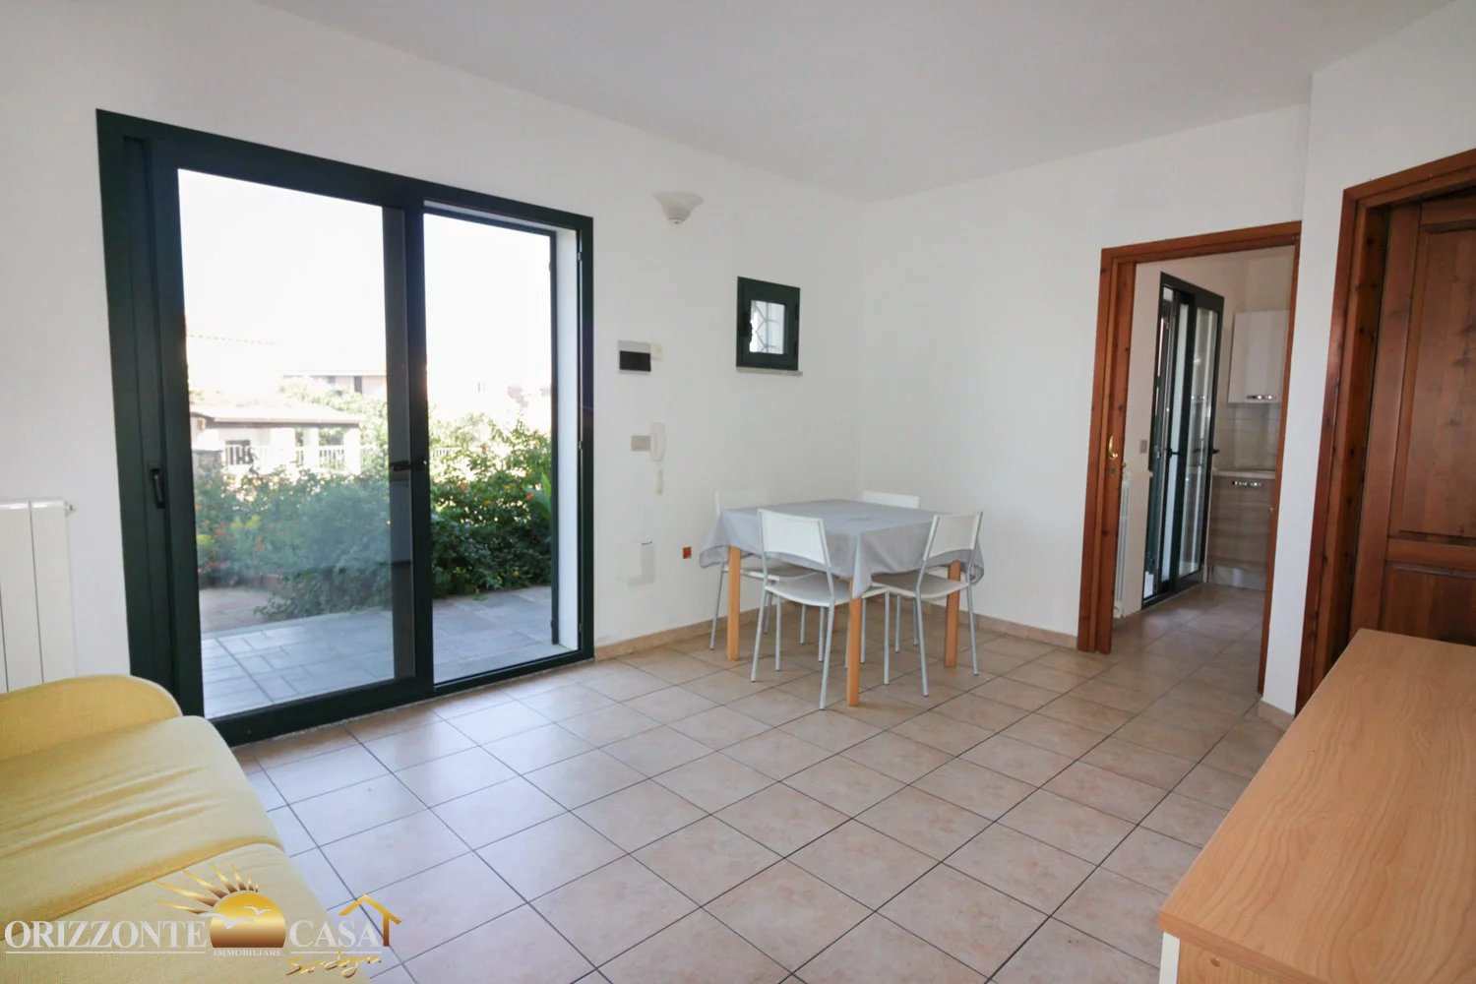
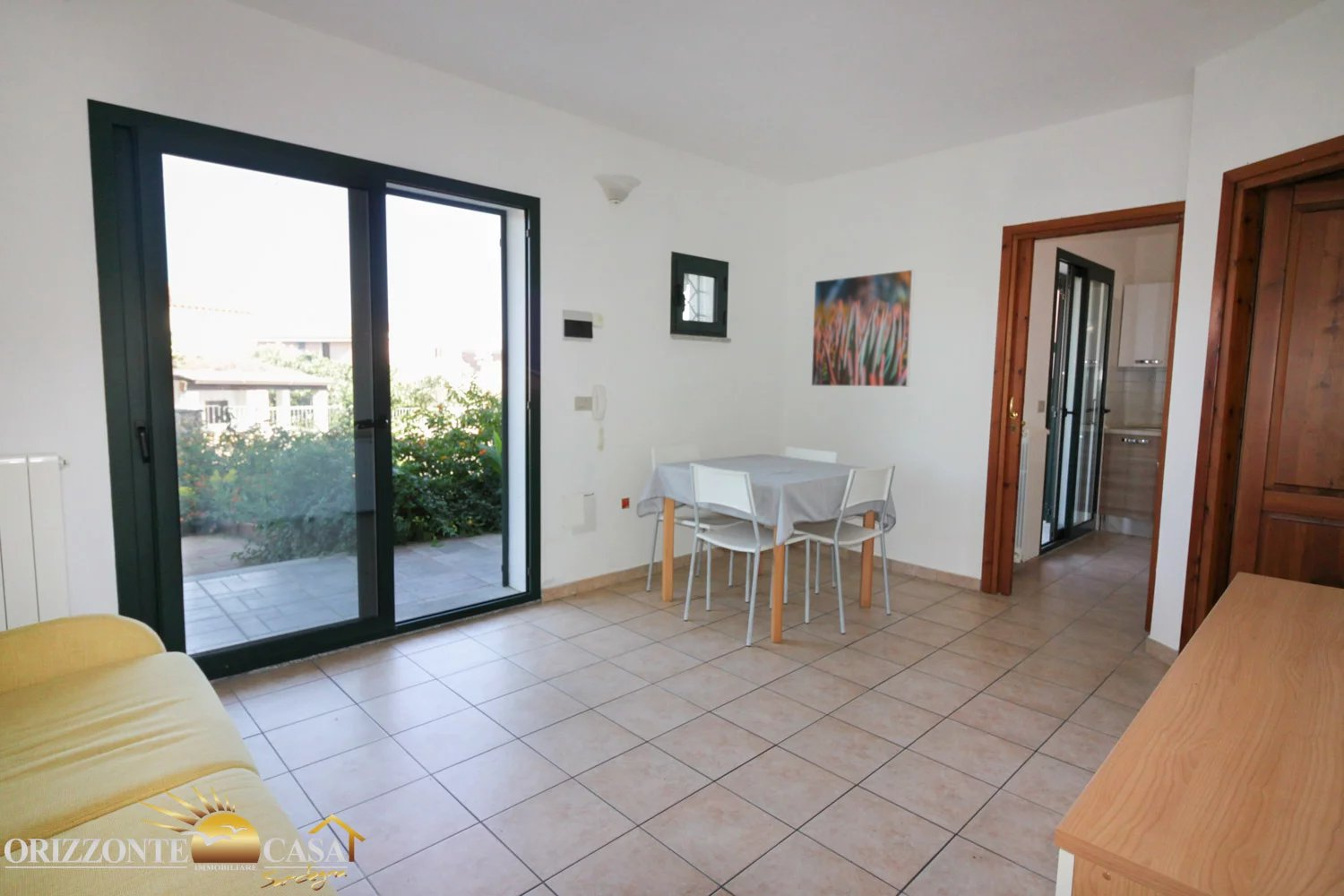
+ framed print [811,269,916,388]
